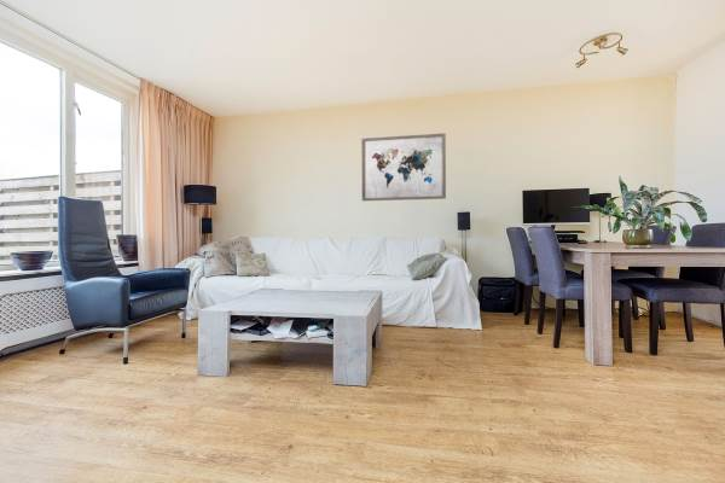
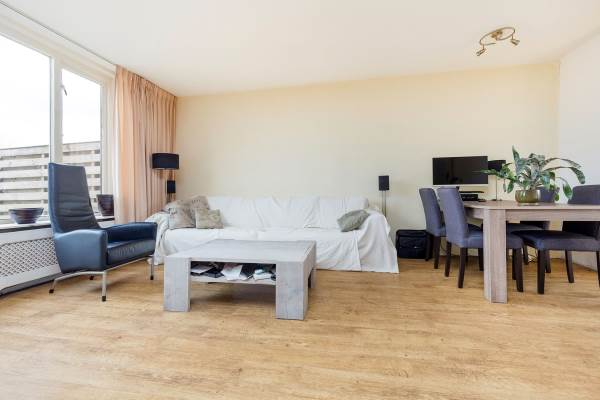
- wall art [360,132,447,202]
